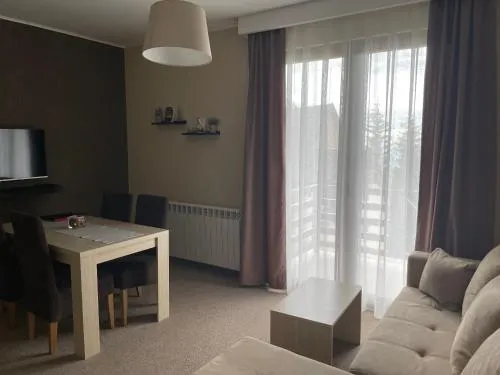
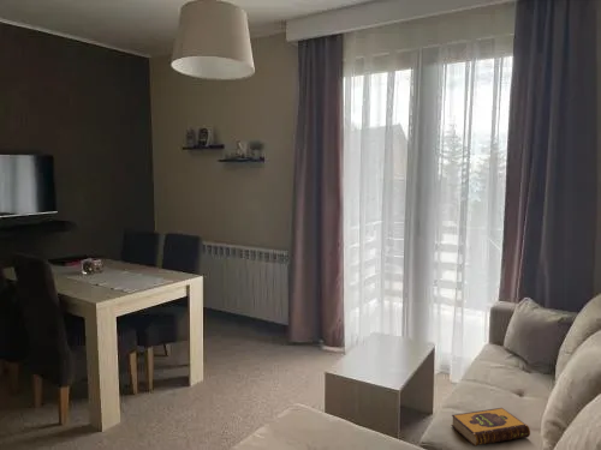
+ hardback book [450,407,531,448]
